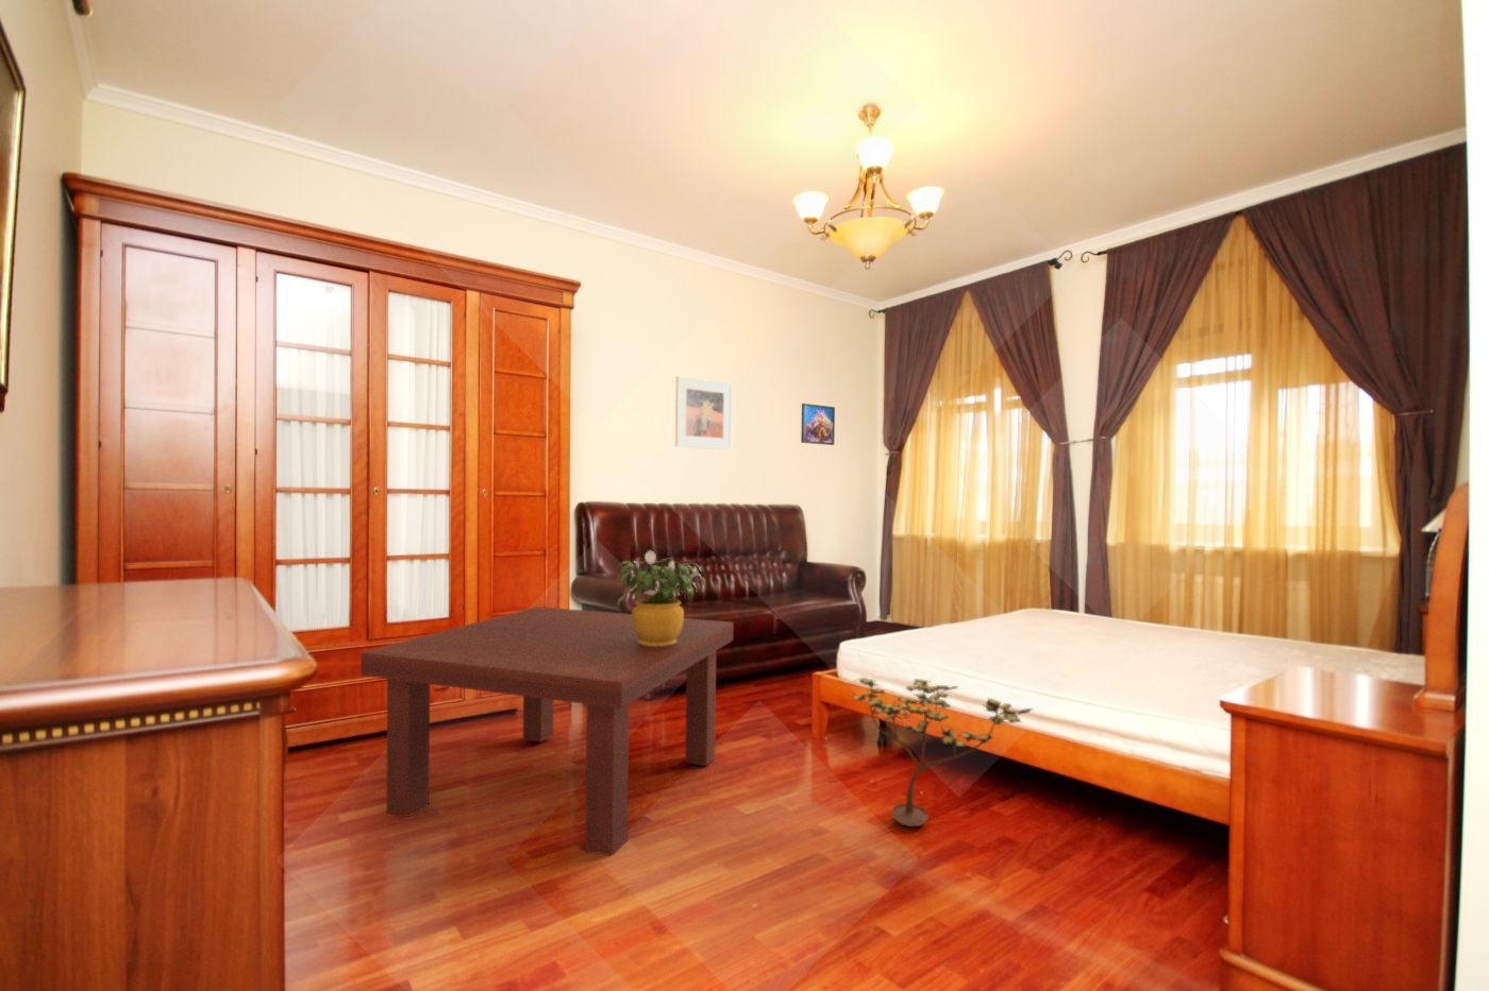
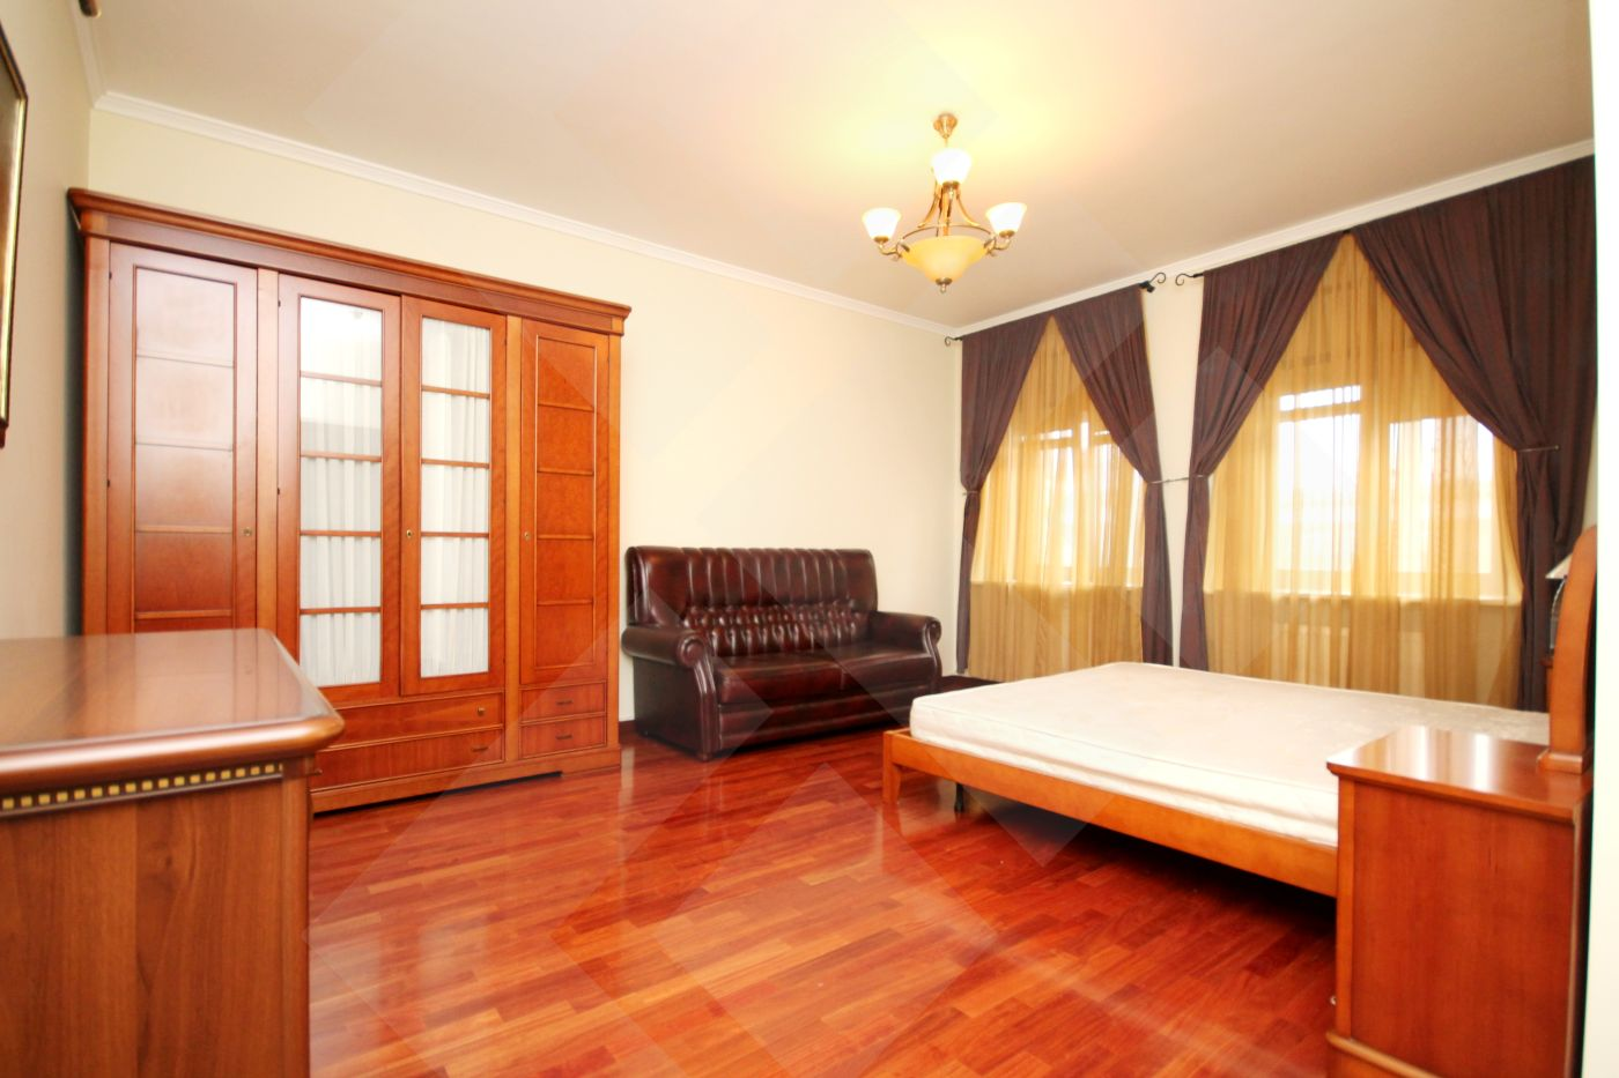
- coffee table [360,605,735,857]
- decorative plant [850,677,1034,827]
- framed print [674,375,734,450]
- potted flower [616,549,703,647]
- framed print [799,403,836,446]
